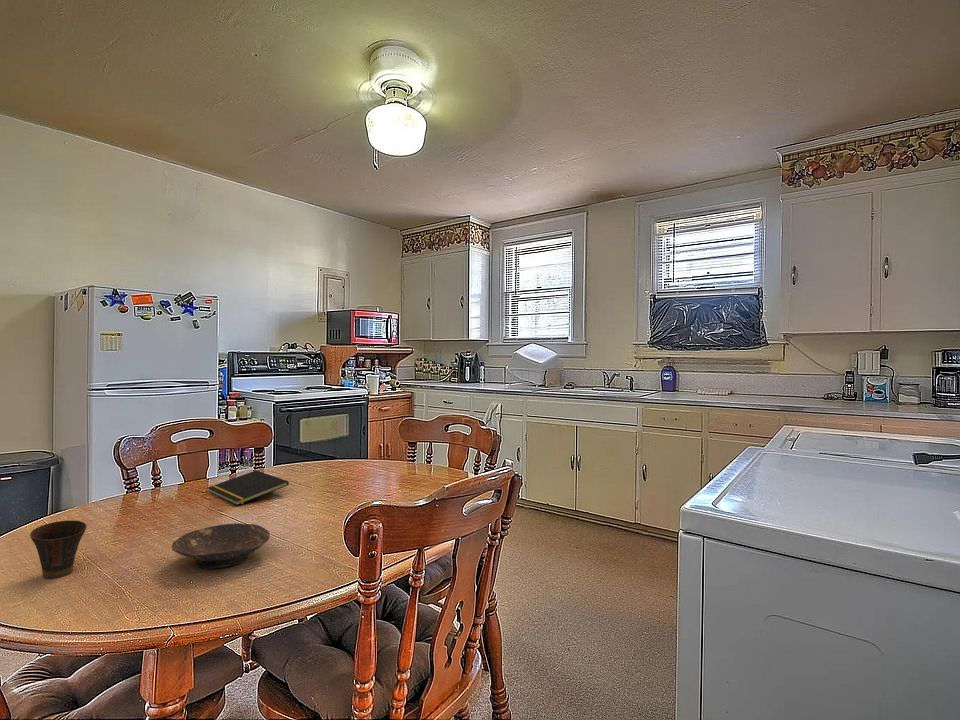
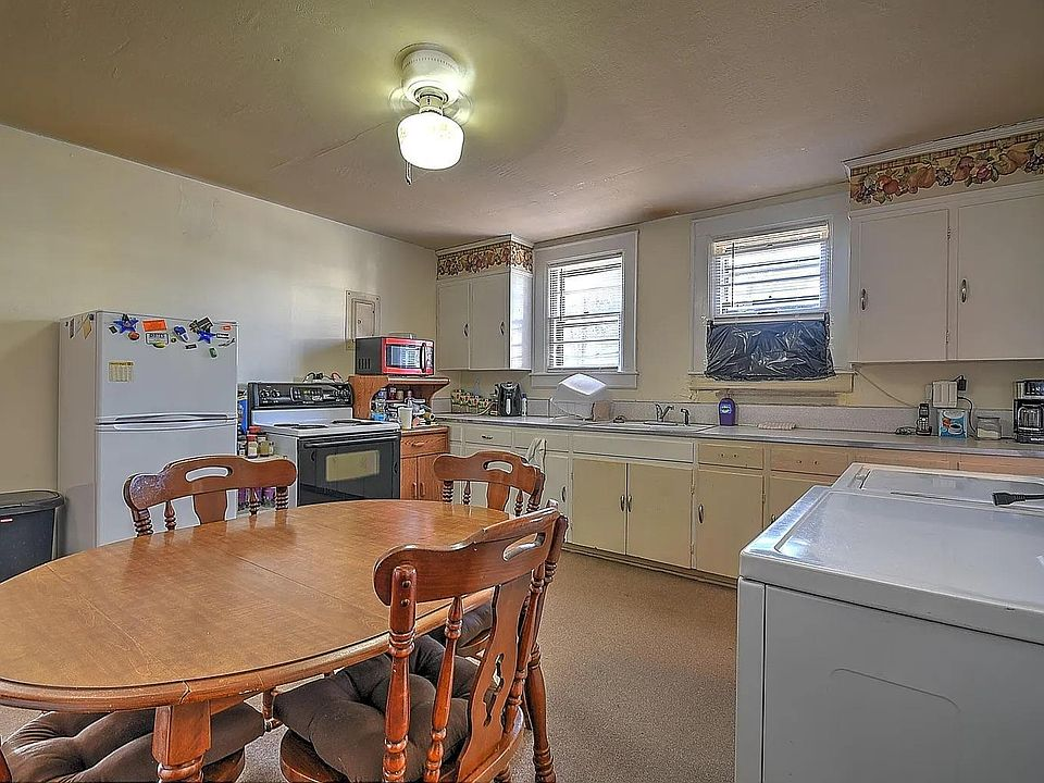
- bowl [171,522,271,570]
- notepad [207,469,290,506]
- cup [29,520,87,579]
